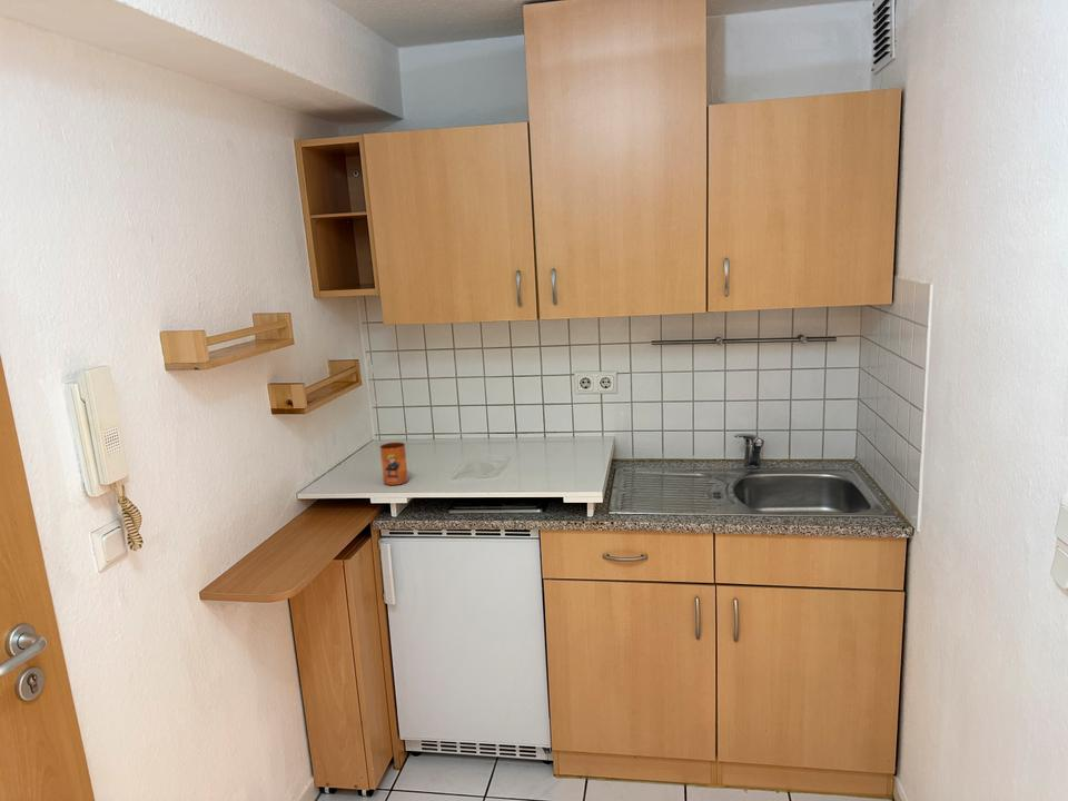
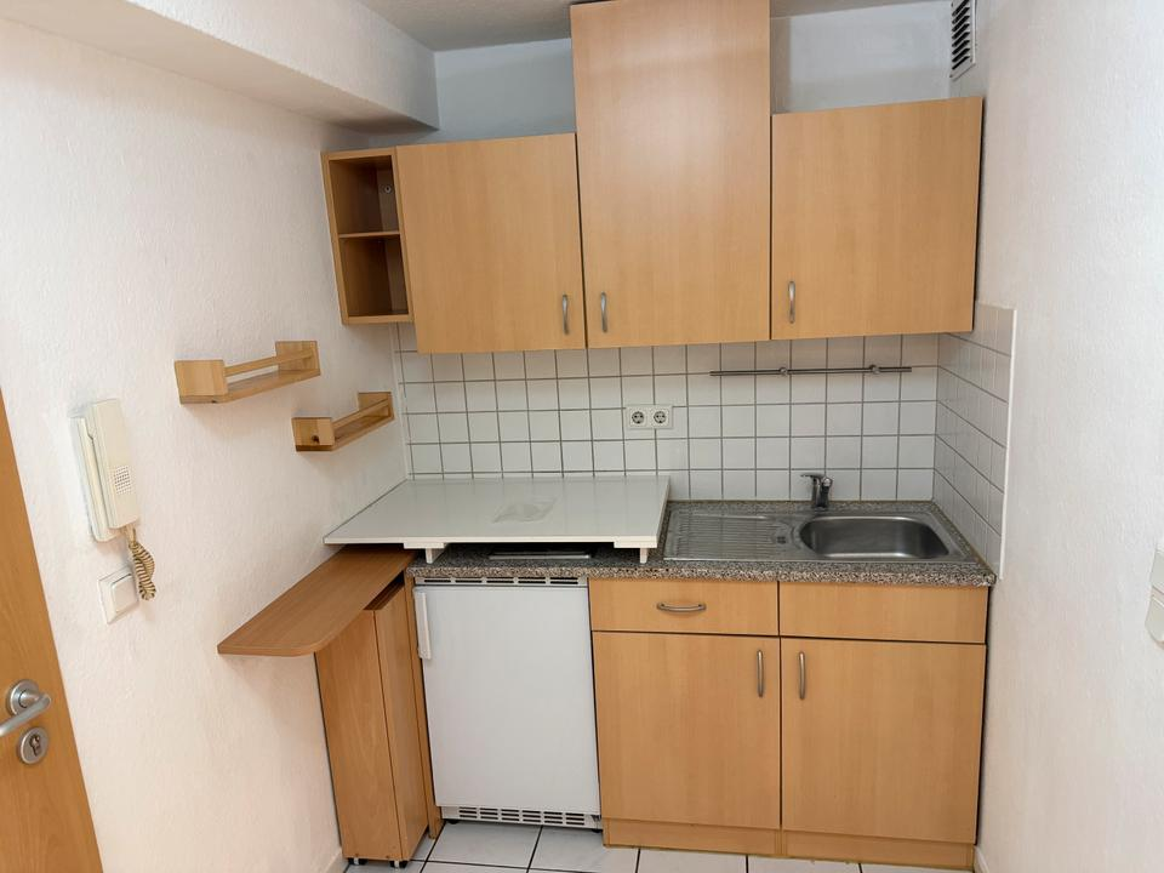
- mug [379,442,409,486]
